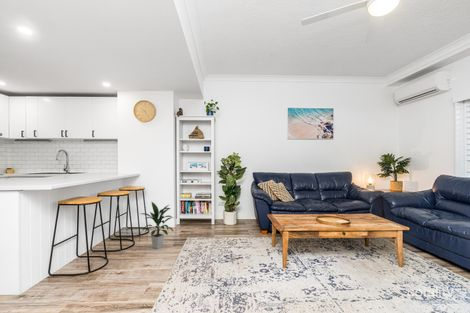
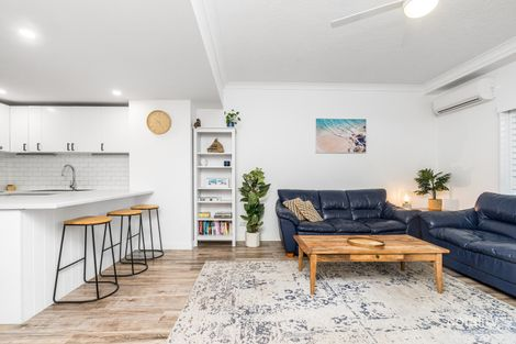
- indoor plant [141,201,174,250]
